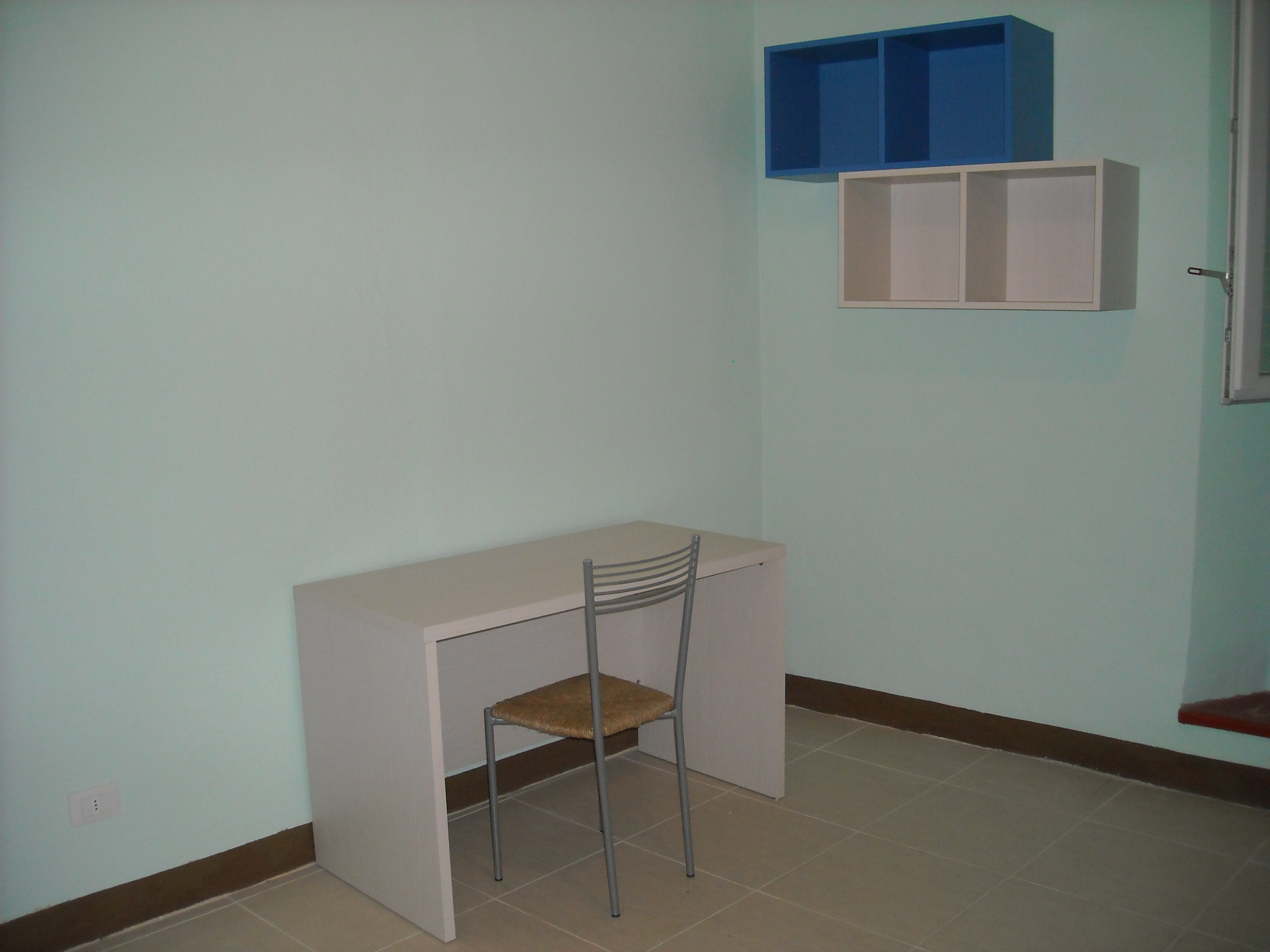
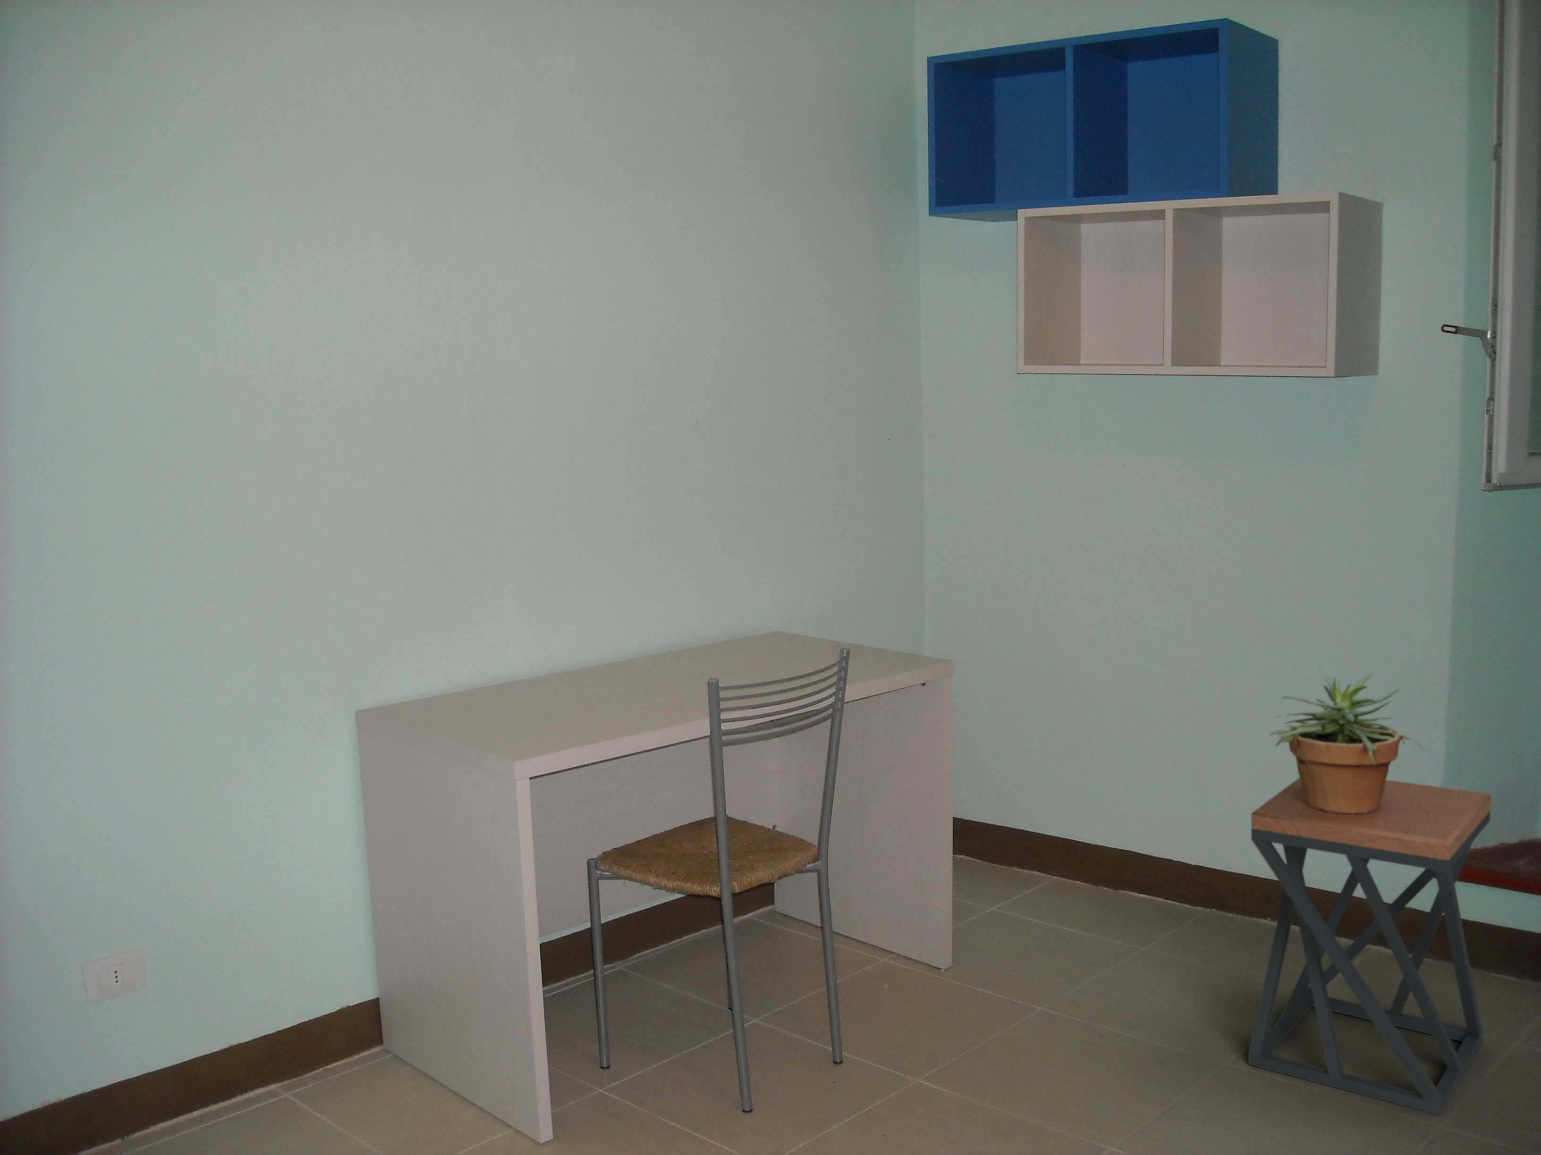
+ potted plant [1268,665,1425,814]
+ stool [1247,776,1491,1116]
